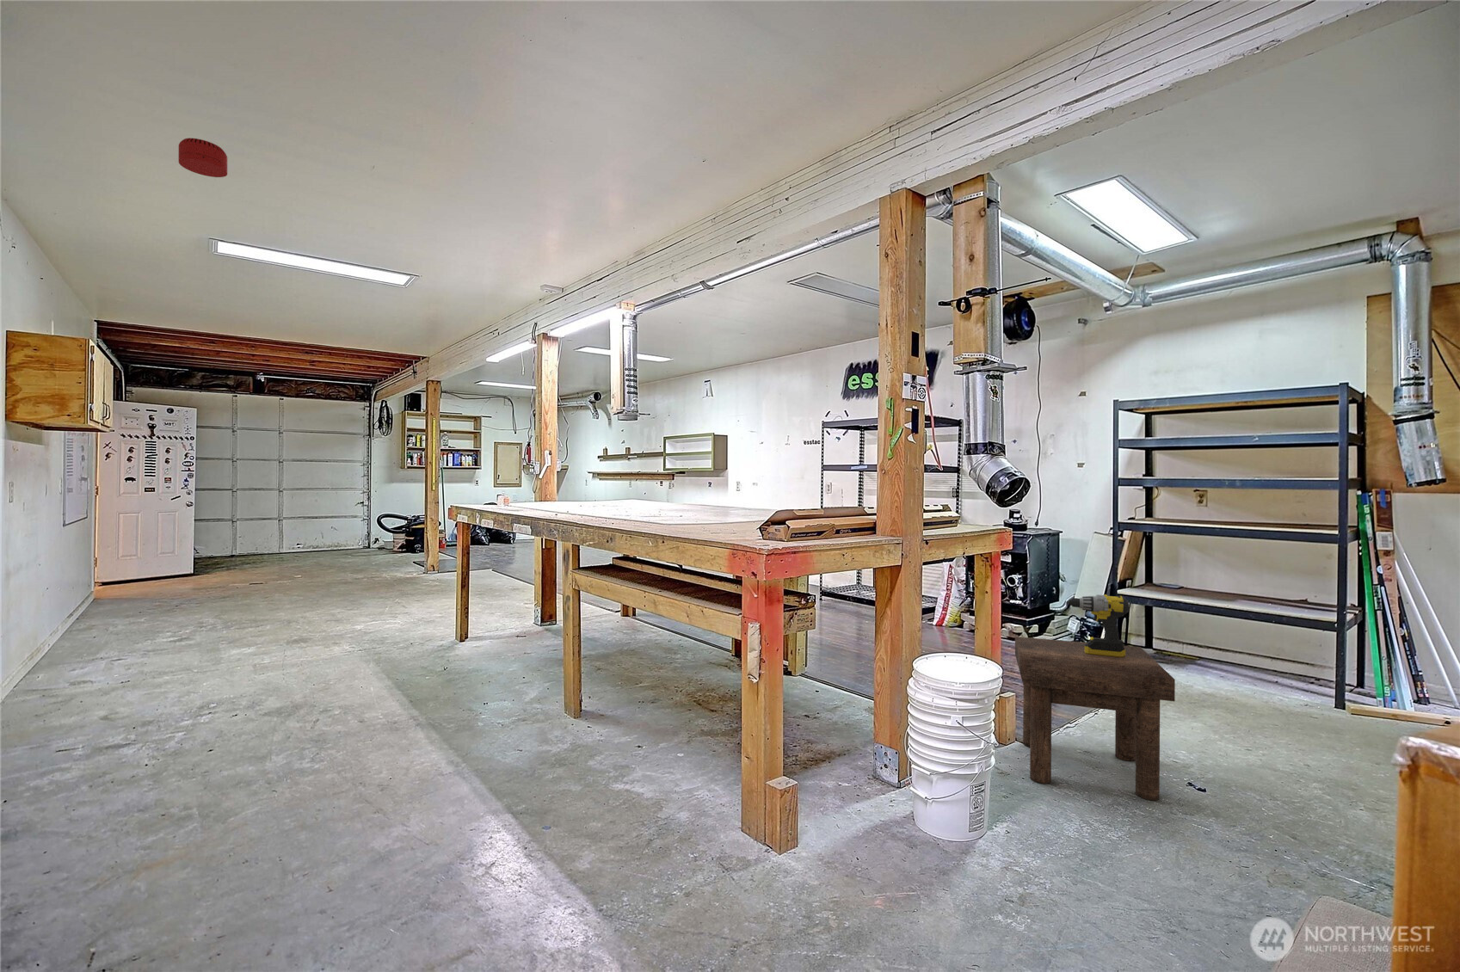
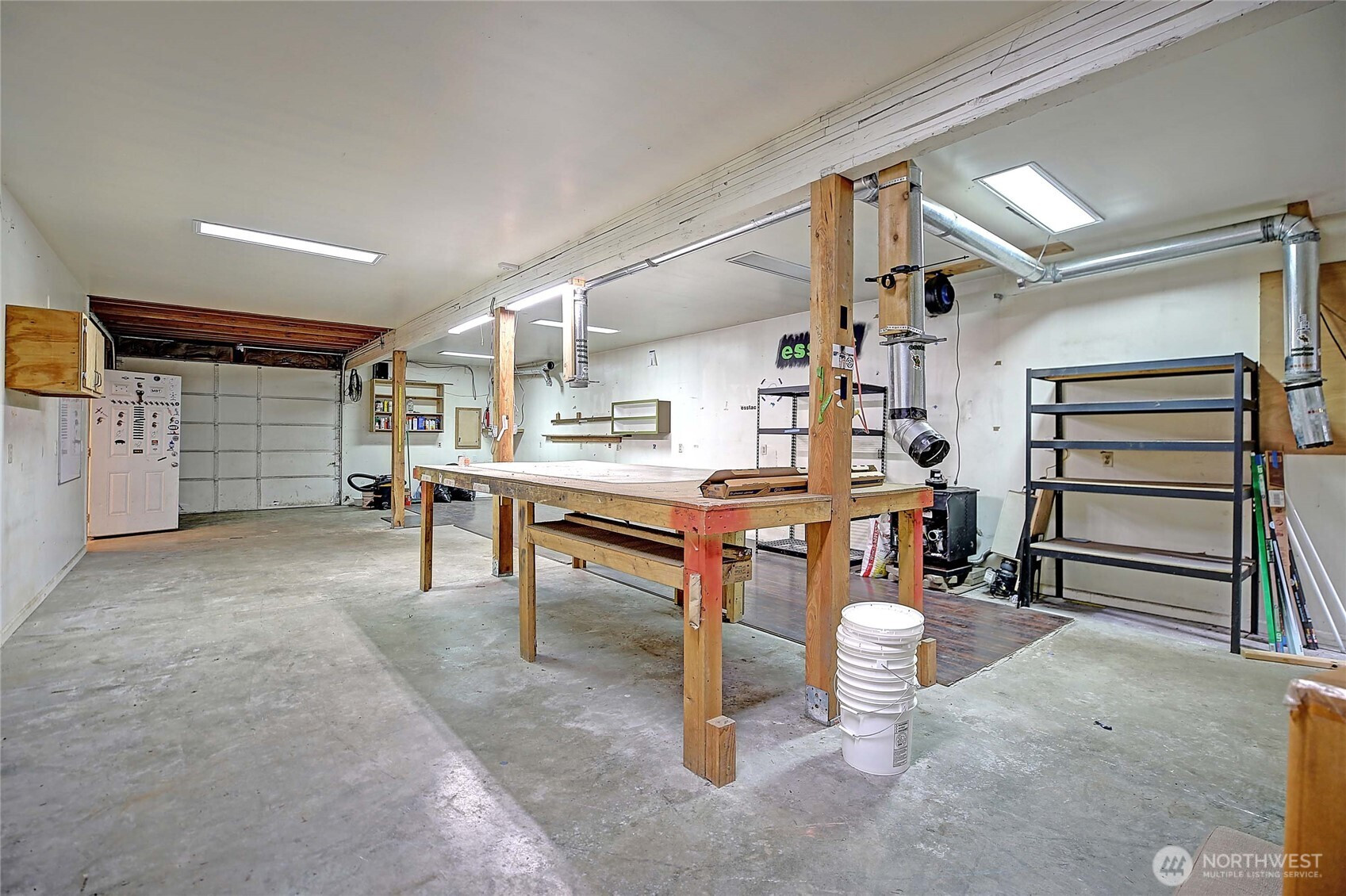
- power drill [1066,593,1130,657]
- smoke detector [178,138,228,178]
- stool [1014,636,1176,801]
